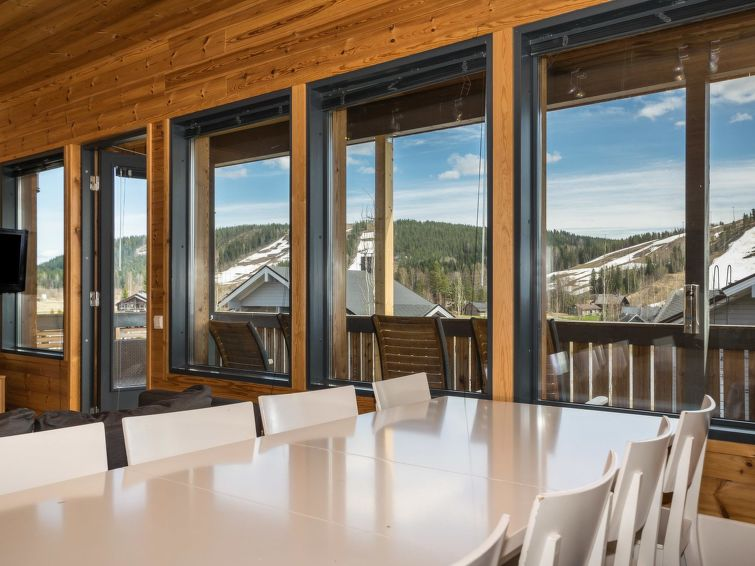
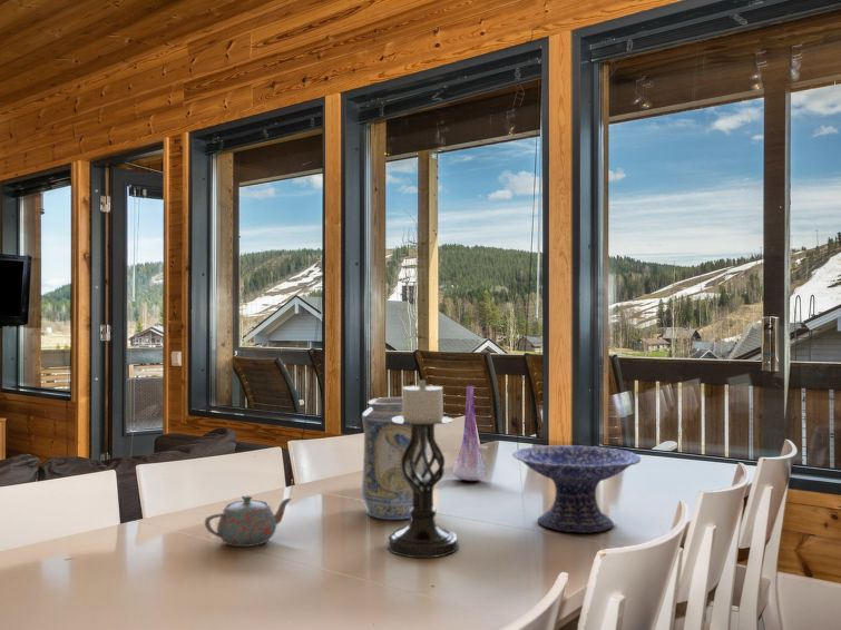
+ decorative bowl [511,444,642,533]
+ vase [452,384,488,482]
+ decorative vase [361,396,430,521]
+ teapot [204,494,293,548]
+ candle holder [387,380,460,559]
